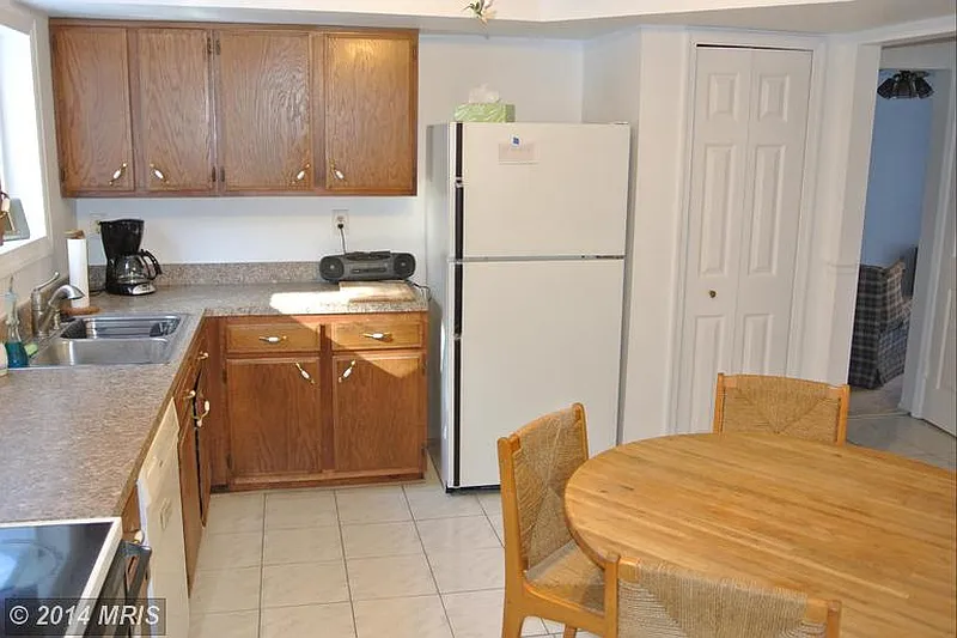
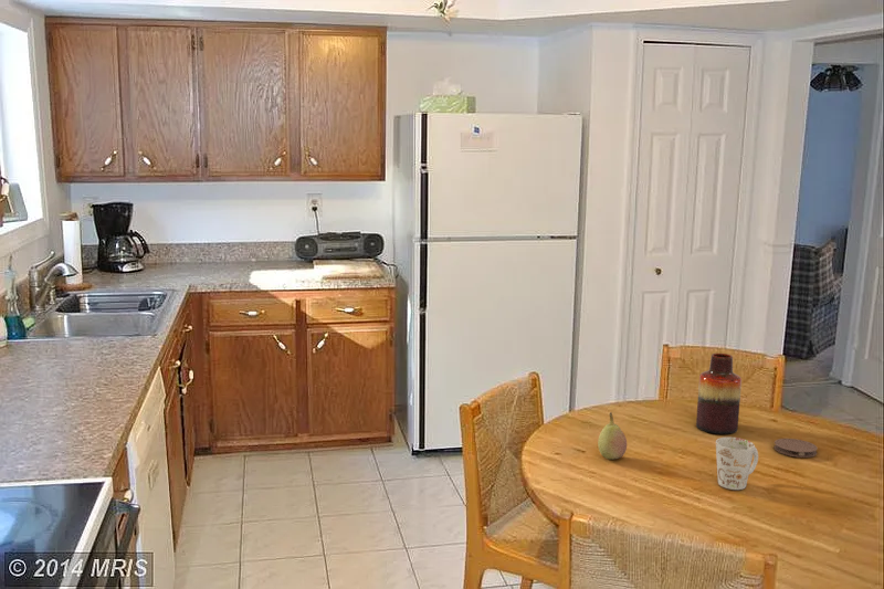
+ vase [695,353,743,435]
+ mug [715,437,759,491]
+ coaster [774,438,819,459]
+ fruit [597,411,628,461]
